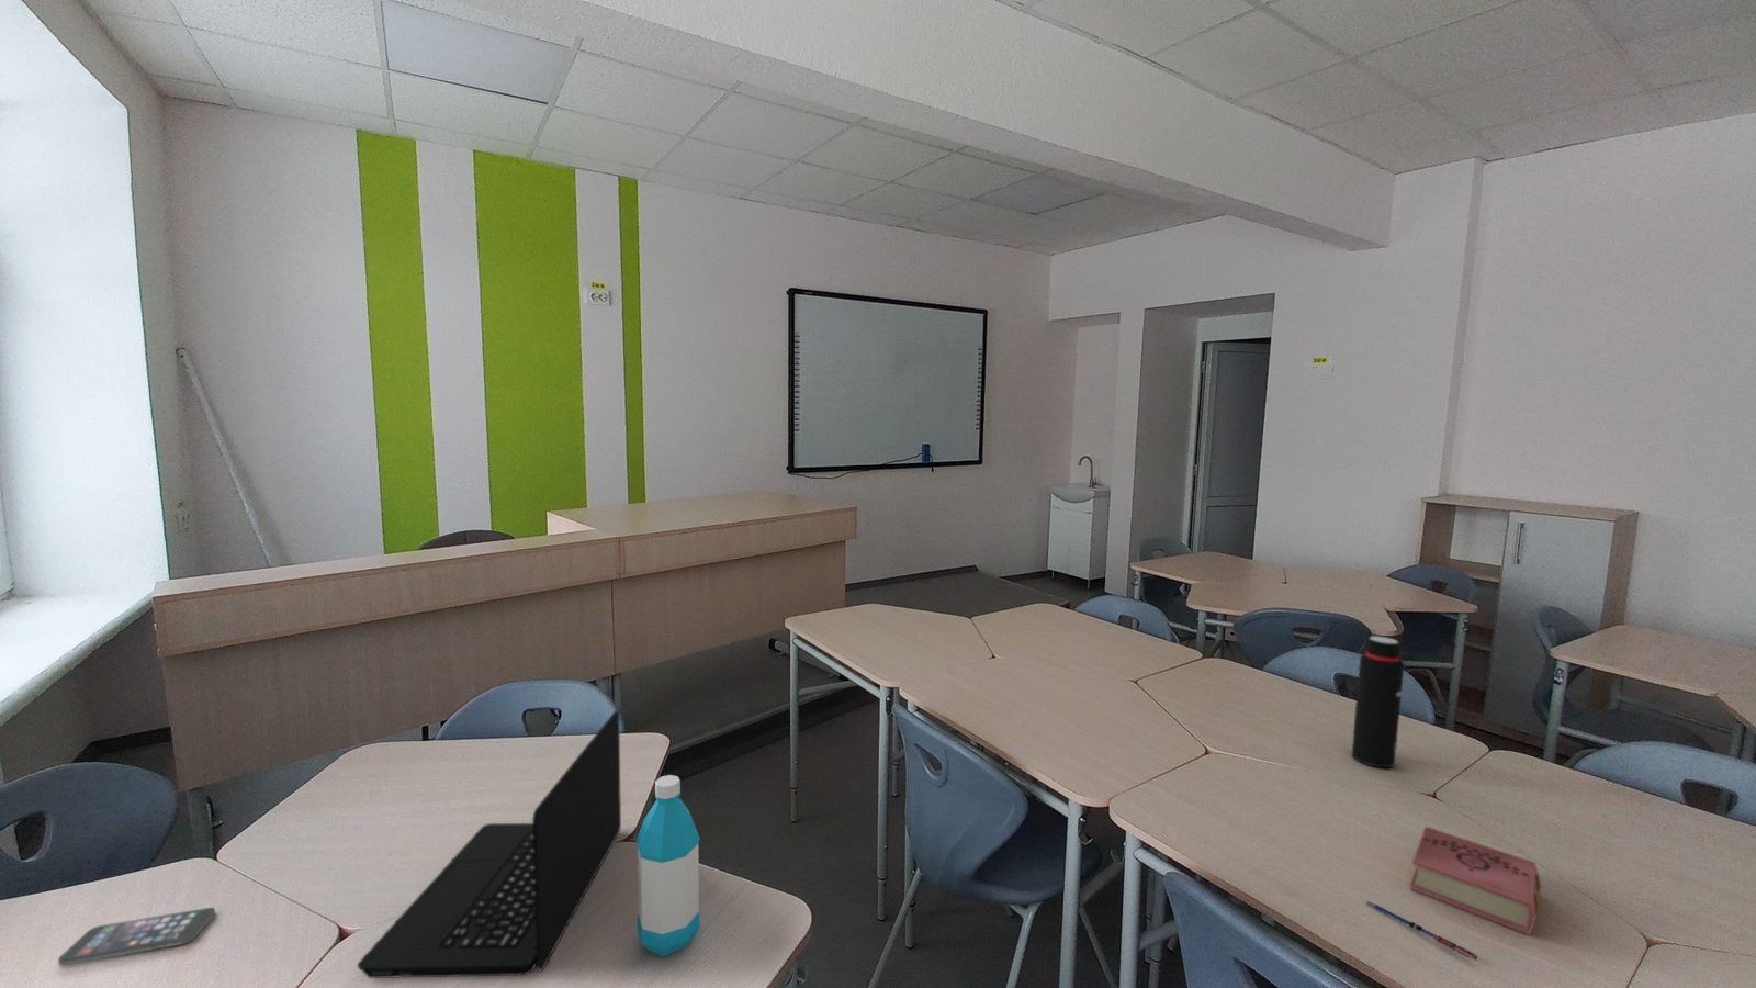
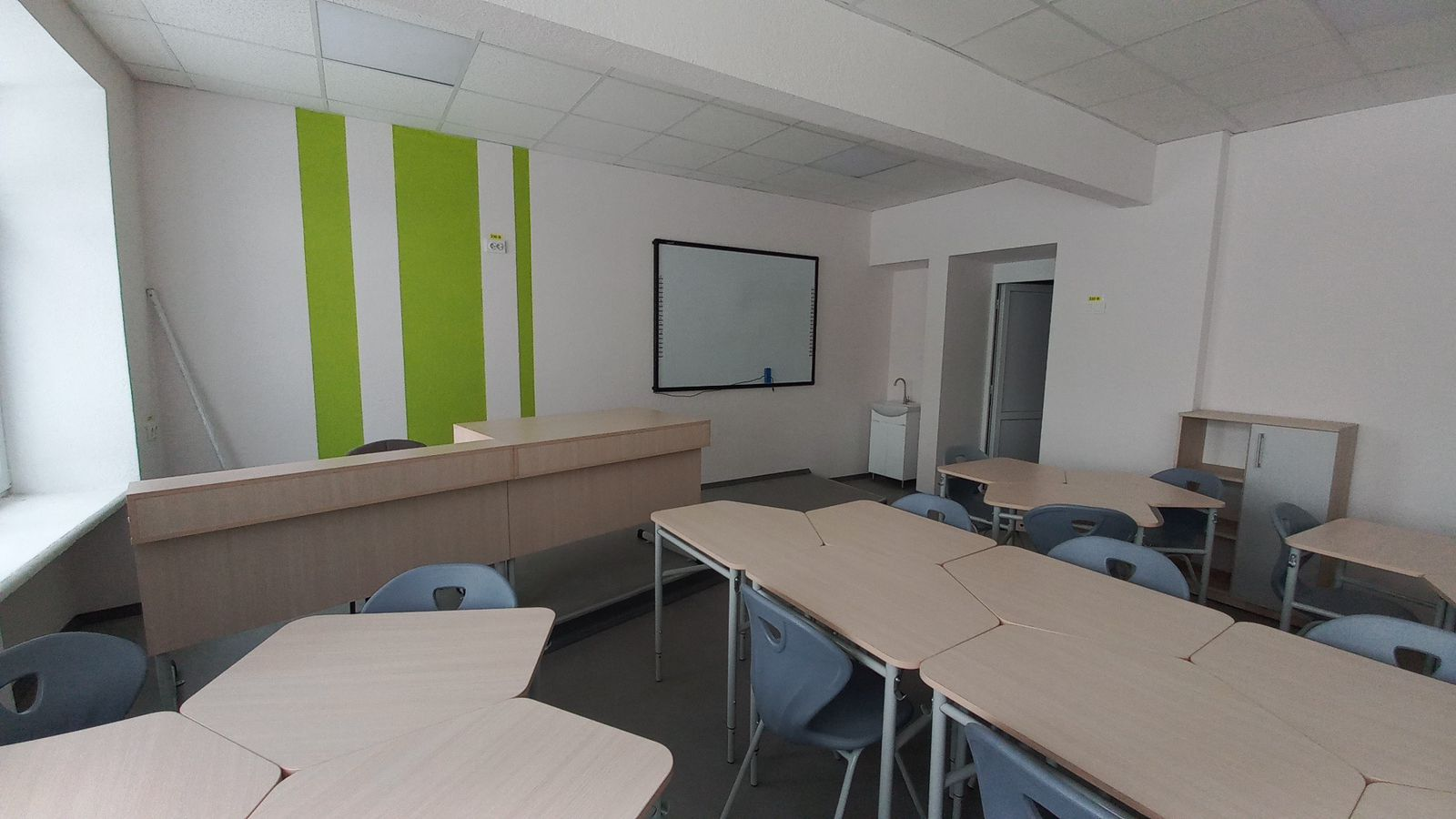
- water bottle [1350,635,1405,768]
- water bottle [636,774,701,958]
- pen [1365,900,1479,960]
- laptop [356,709,622,980]
- smartphone [57,907,216,967]
- book [1409,825,1543,935]
